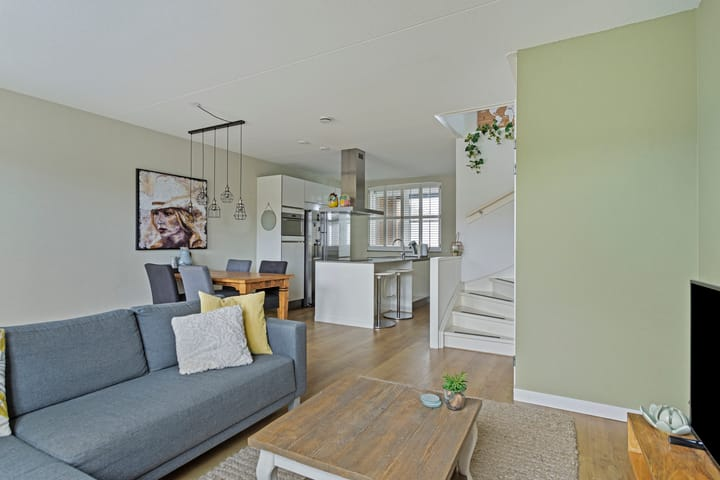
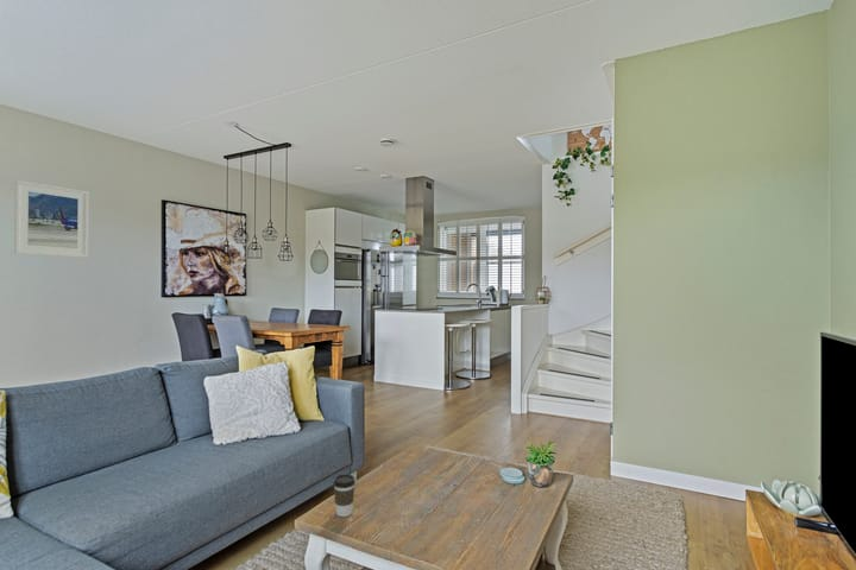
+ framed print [13,179,90,259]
+ coffee cup [333,474,357,518]
